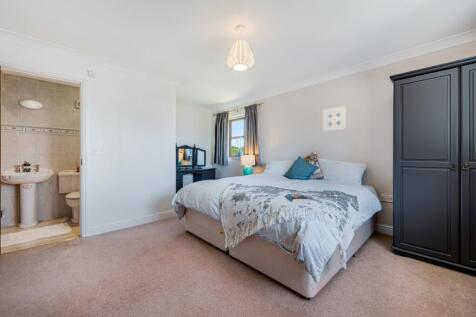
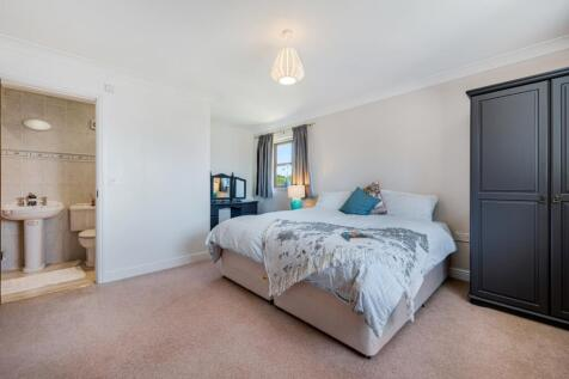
- wall art [322,105,347,132]
